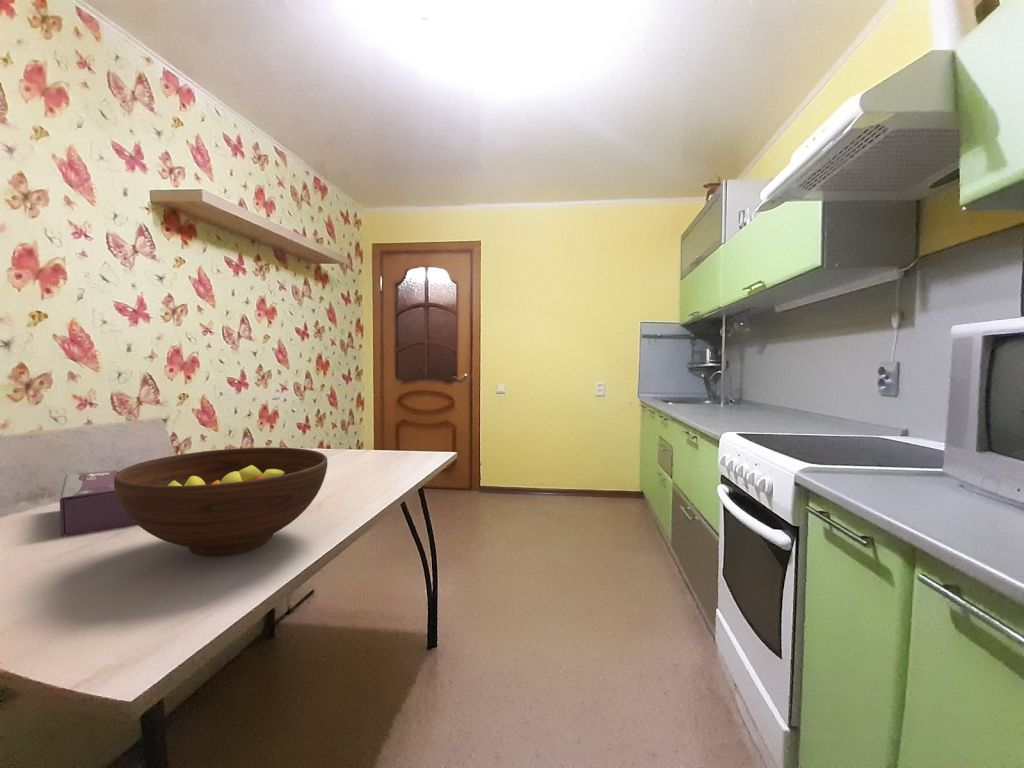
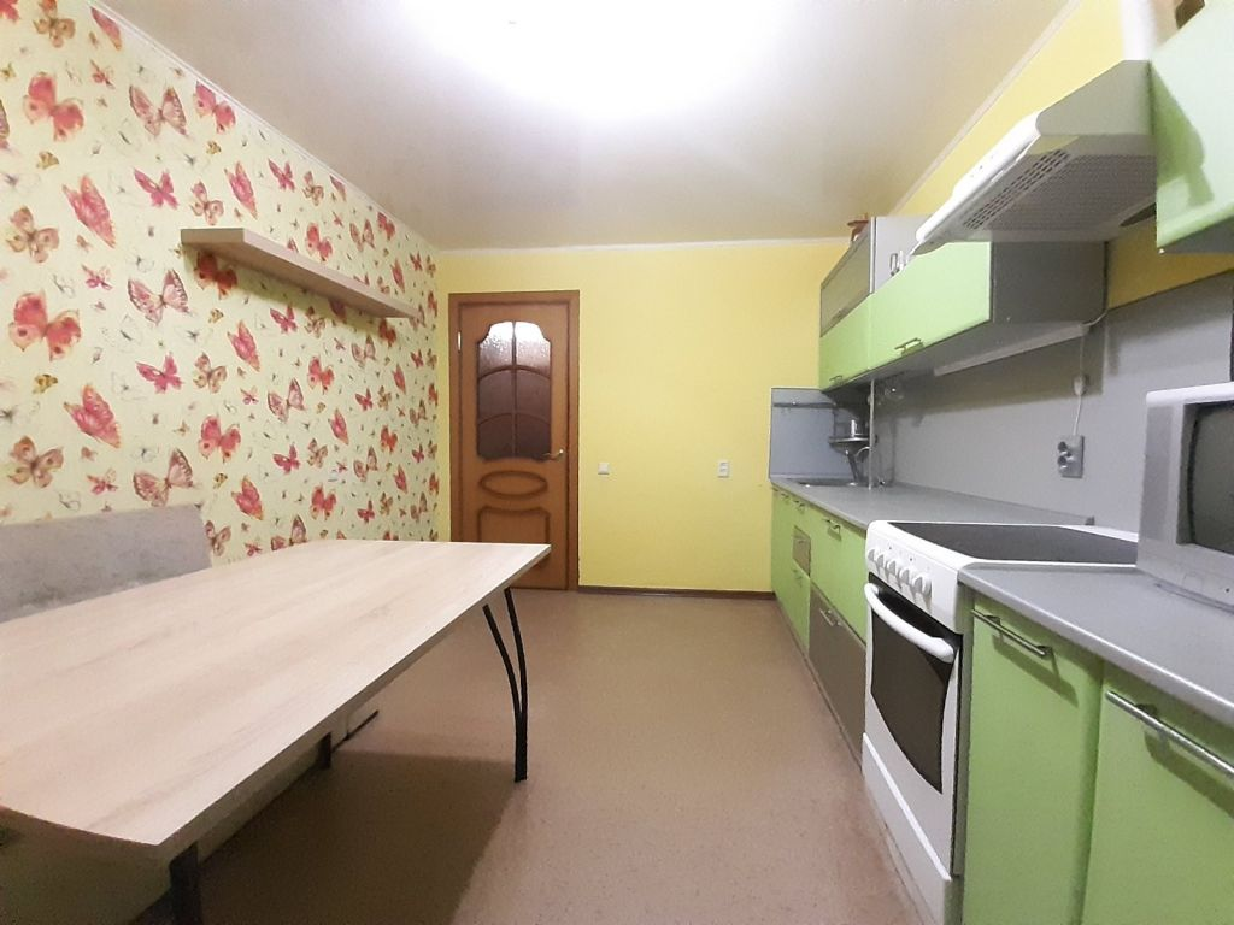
- tissue box [59,469,137,538]
- fruit bowl [114,446,328,557]
